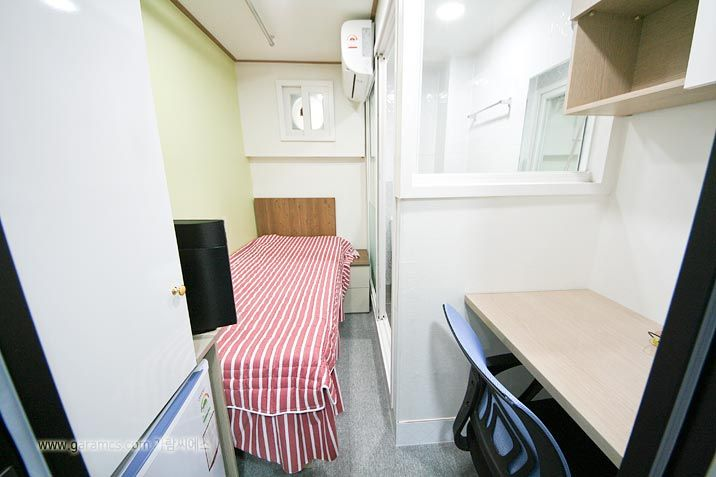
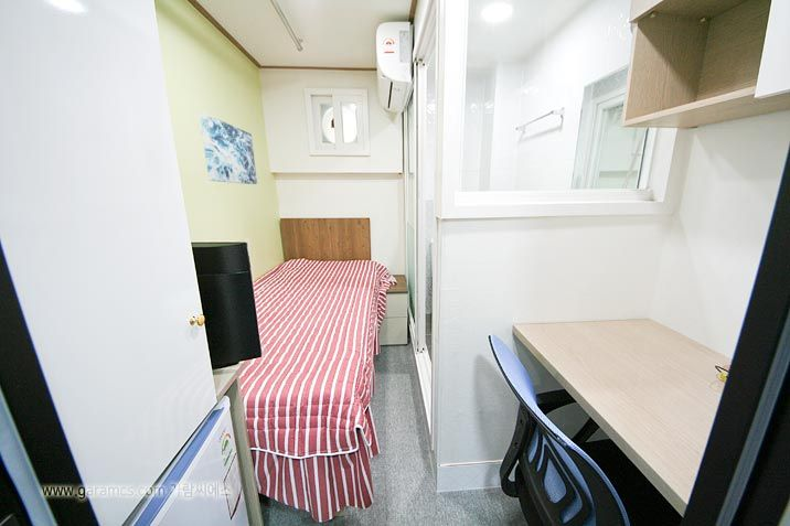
+ wall art [198,112,258,185]
